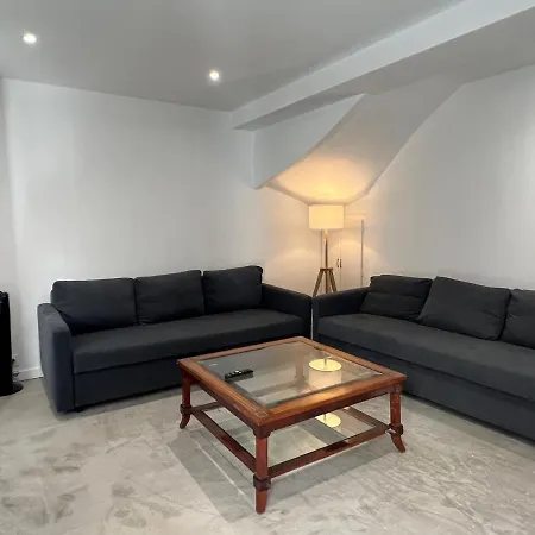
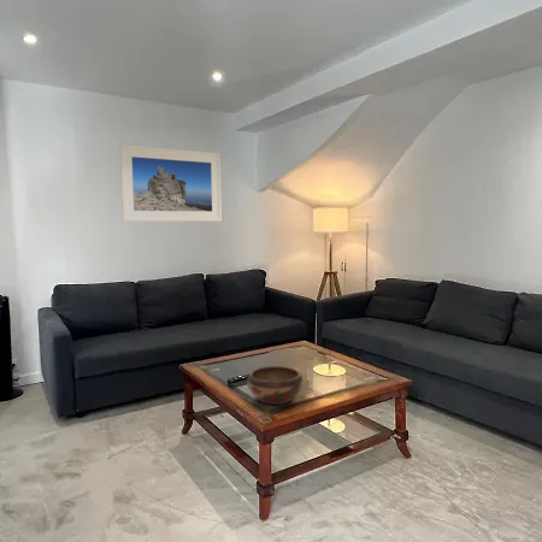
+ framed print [118,143,223,223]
+ decorative bowl [246,365,305,406]
